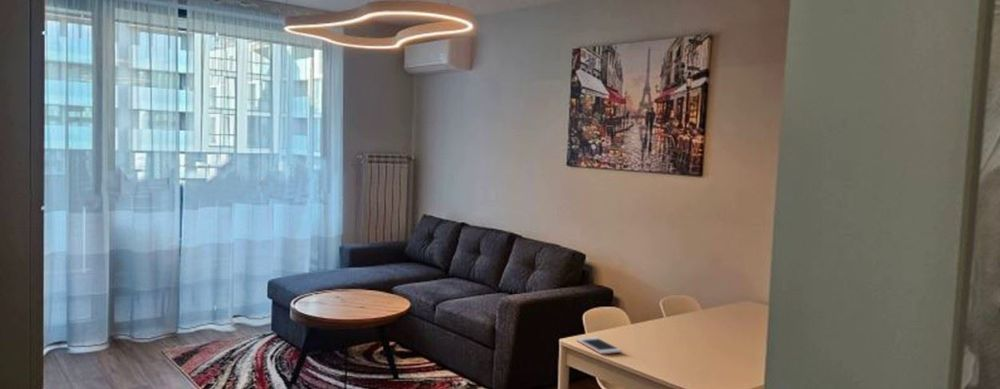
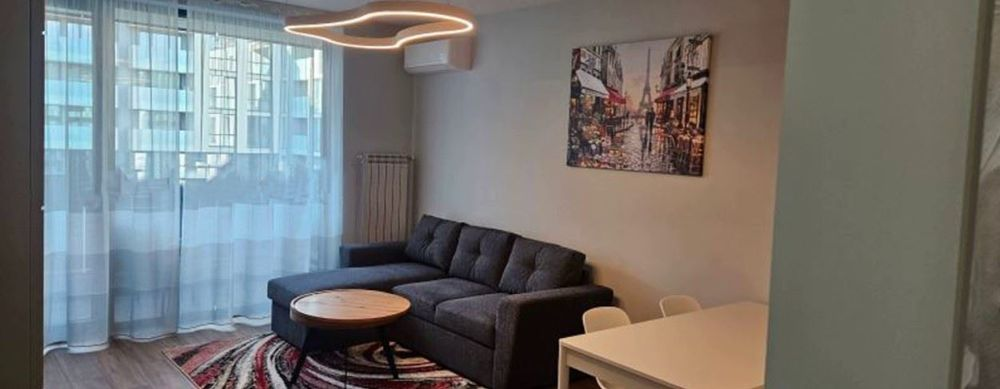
- cell phone [576,336,623,355]
